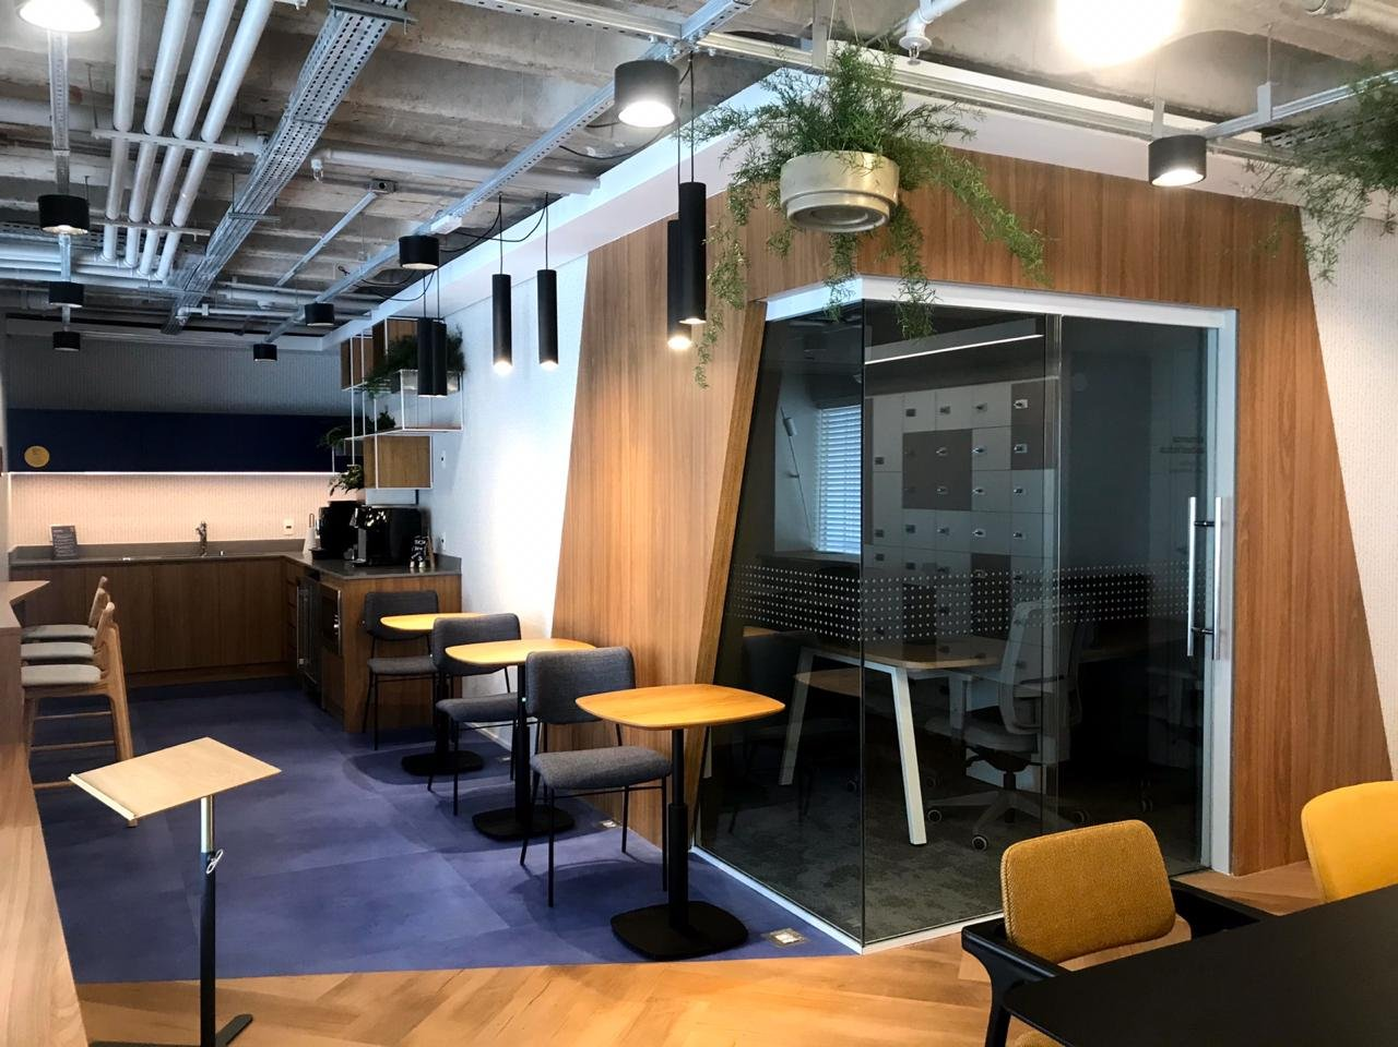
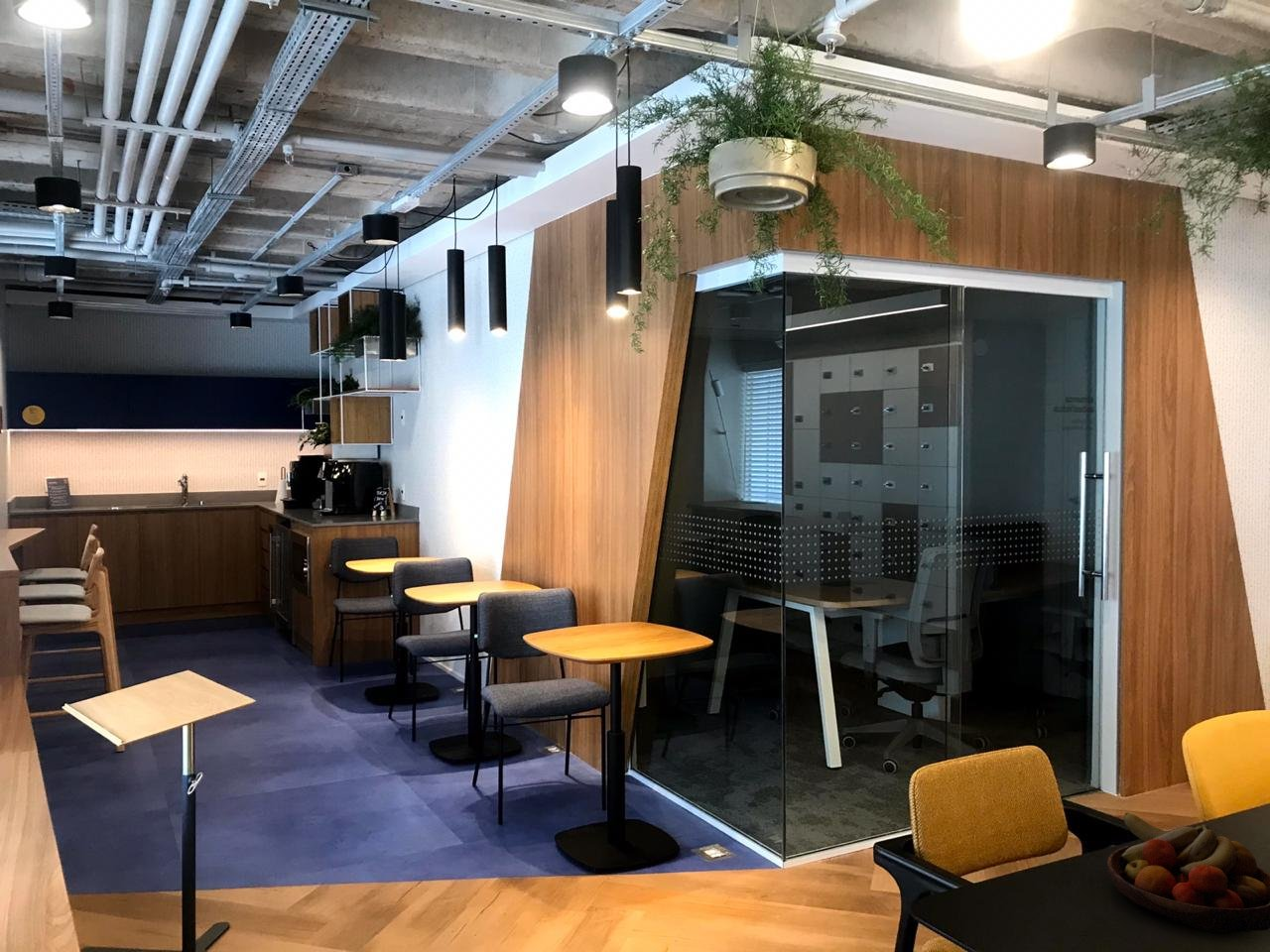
+ fruit bowl [1106,811,1270,933]
